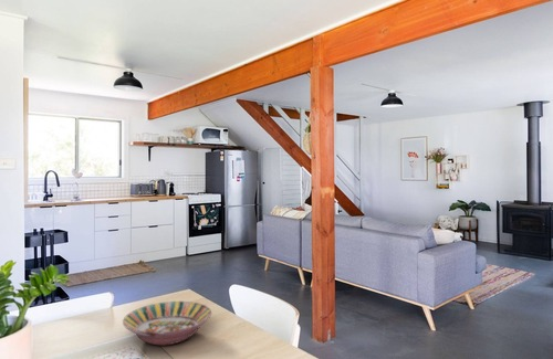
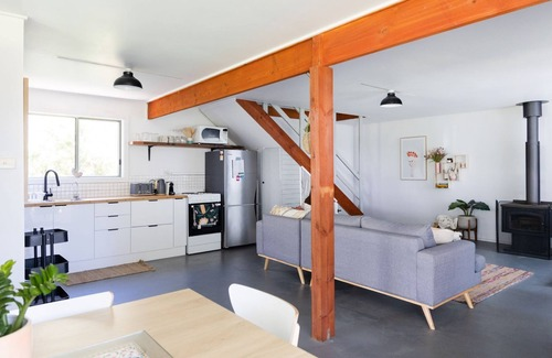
- serving bowl [122,300,212,347]
